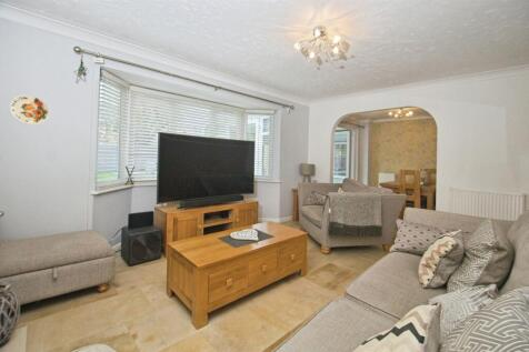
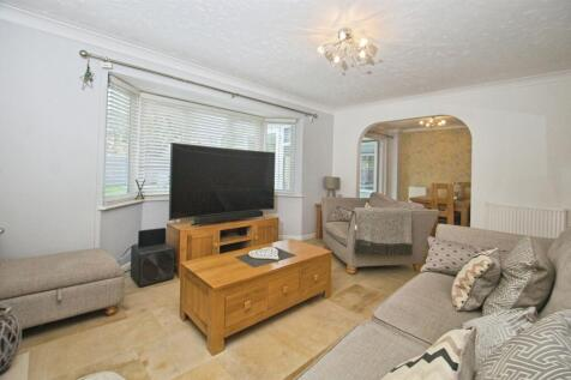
- decorative plate [9,94,51,125]
